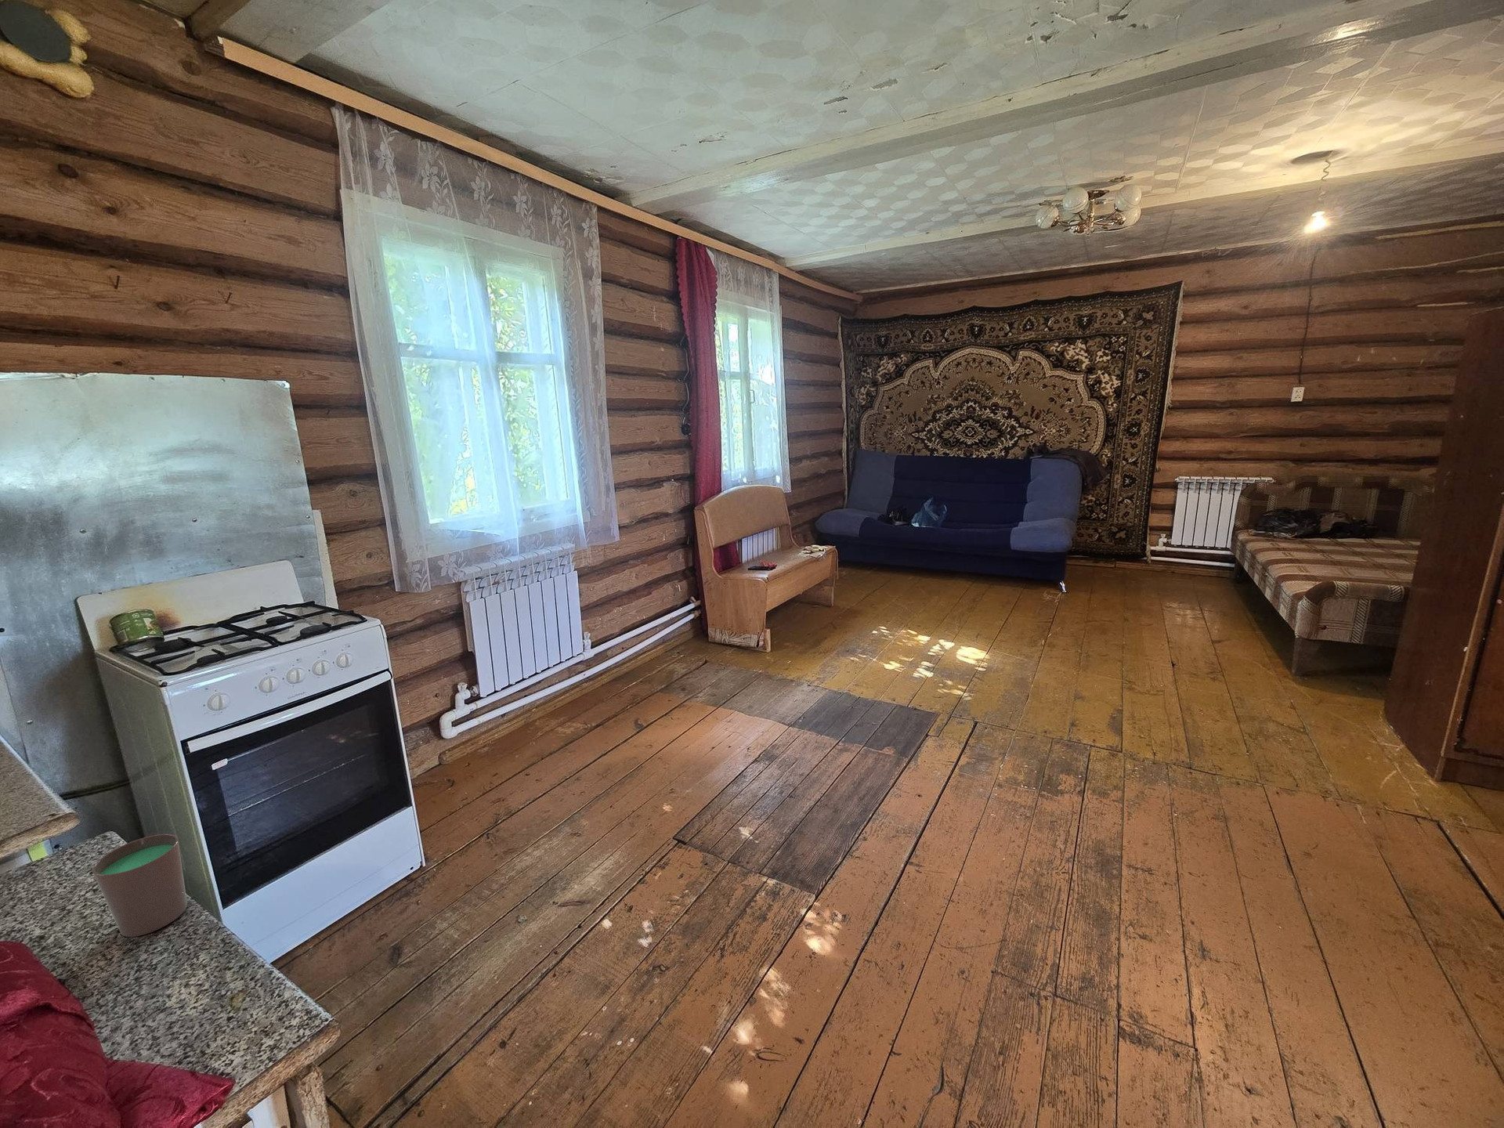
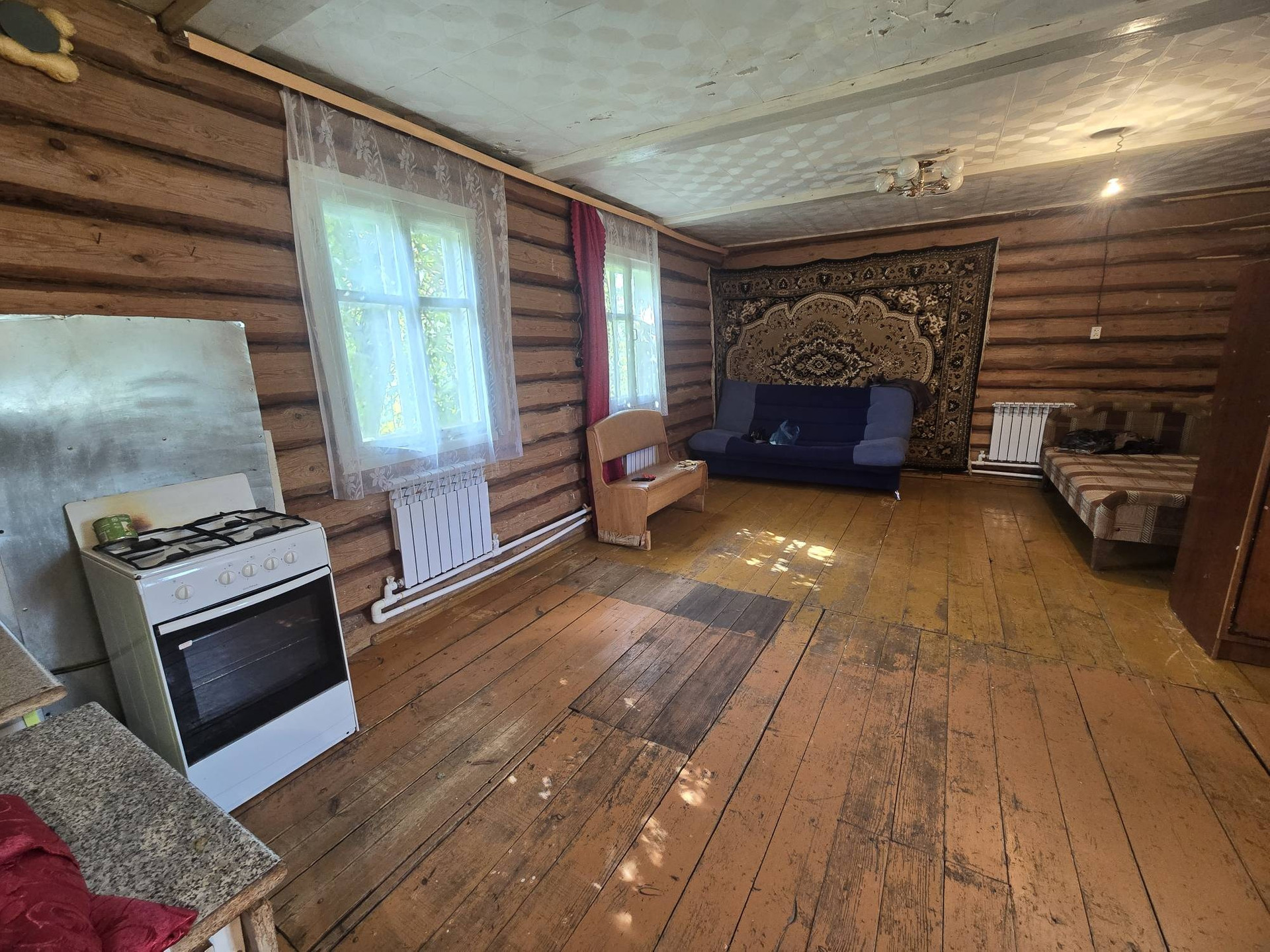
- cup [91,833,188,937]
